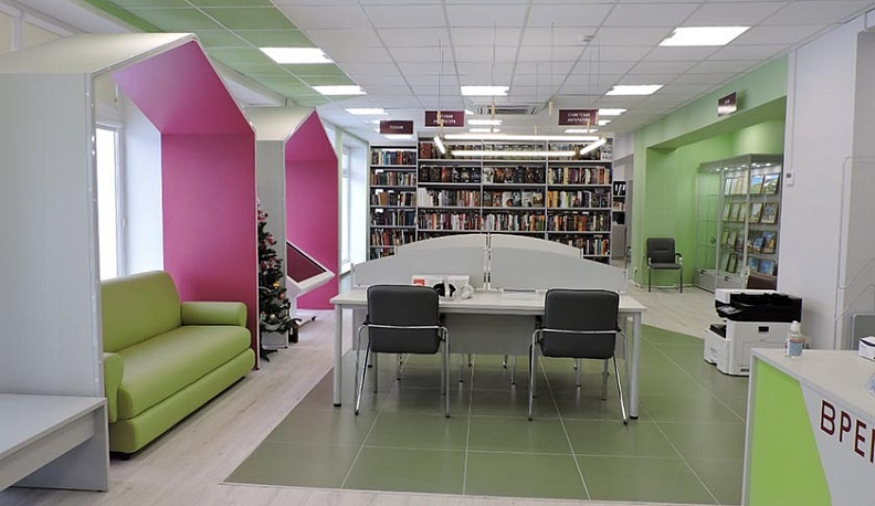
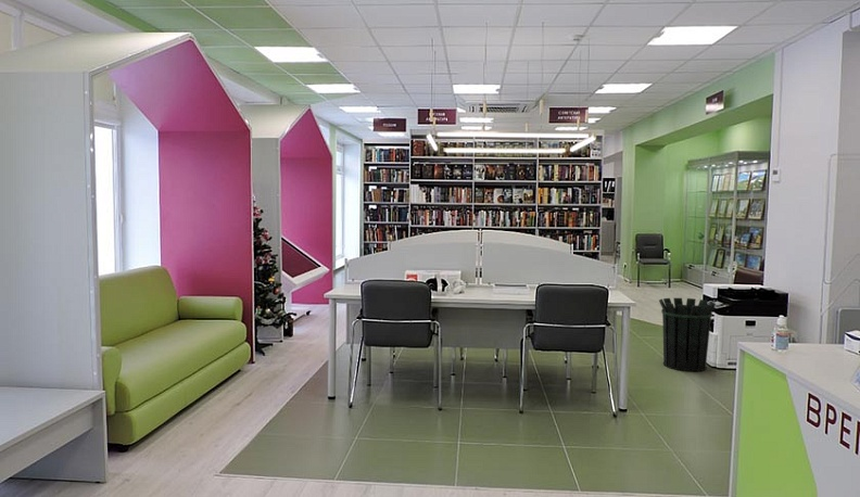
+ waste bin [658,297,717,372]
